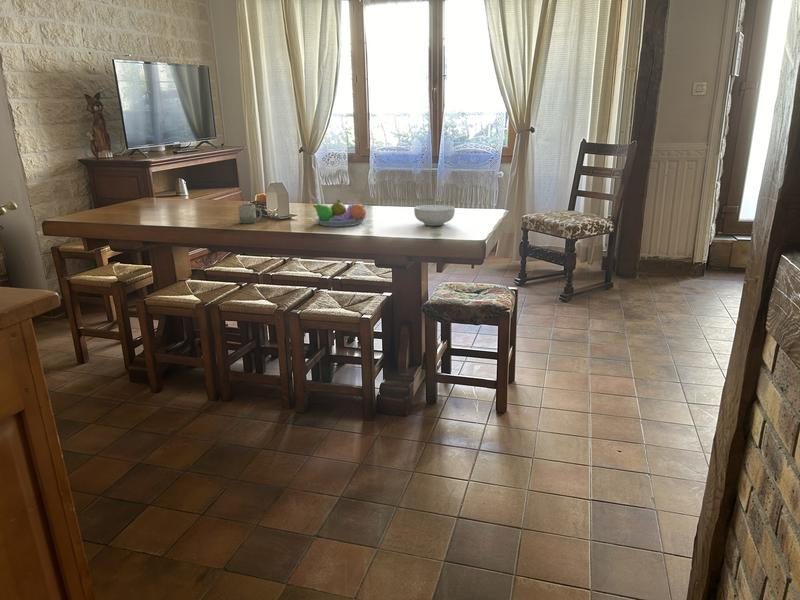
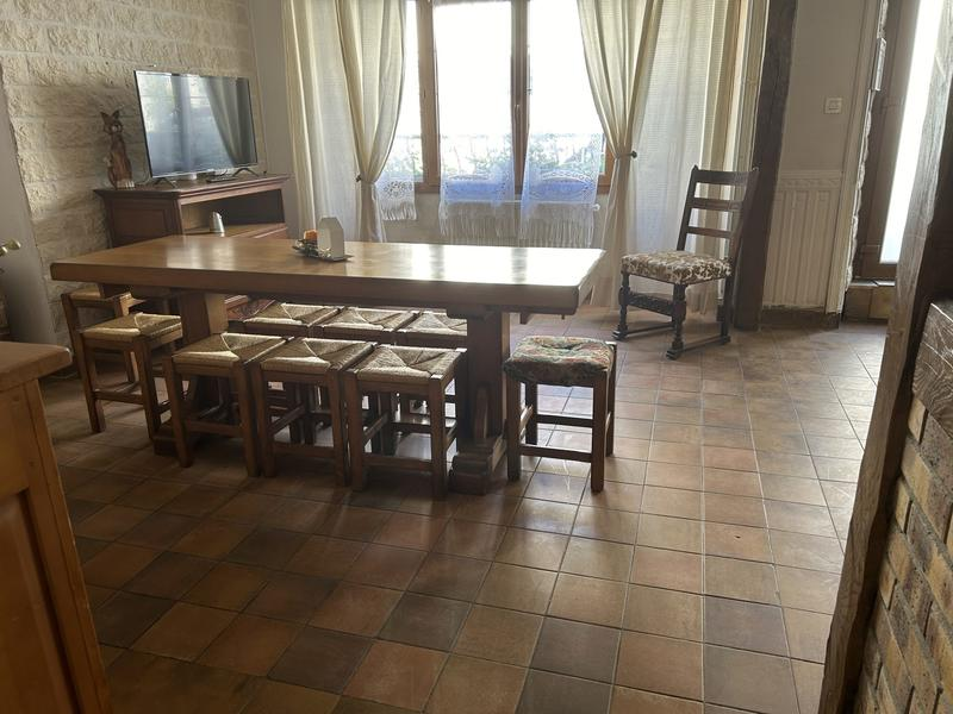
- cup [237,203,263,224]
- fruit bowl [312,198,369,227]
- cereal bowl [413,204,456,227]
